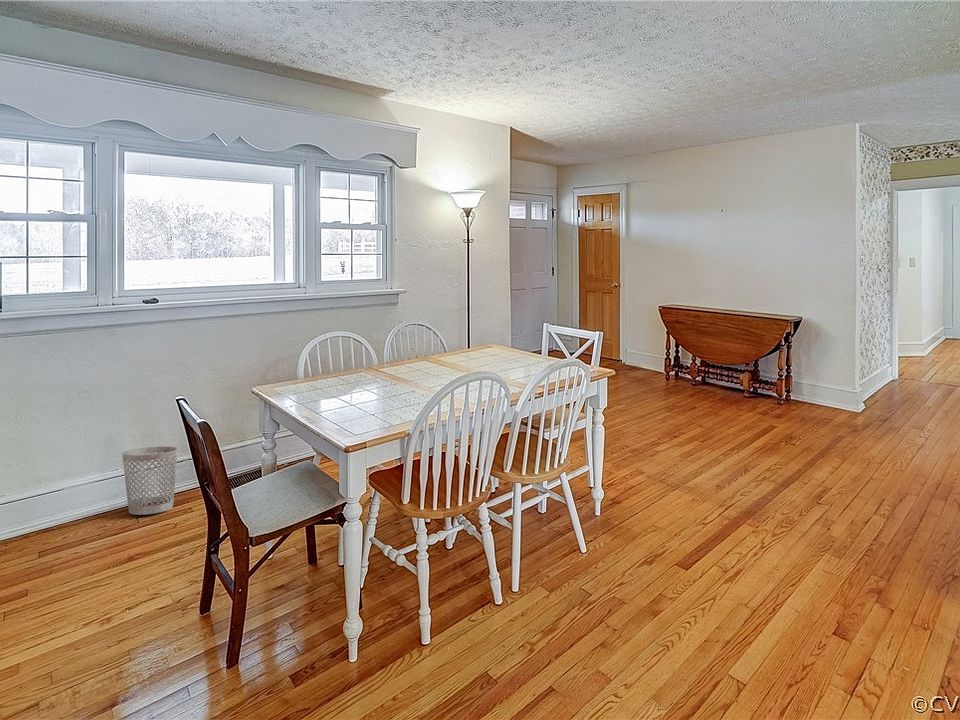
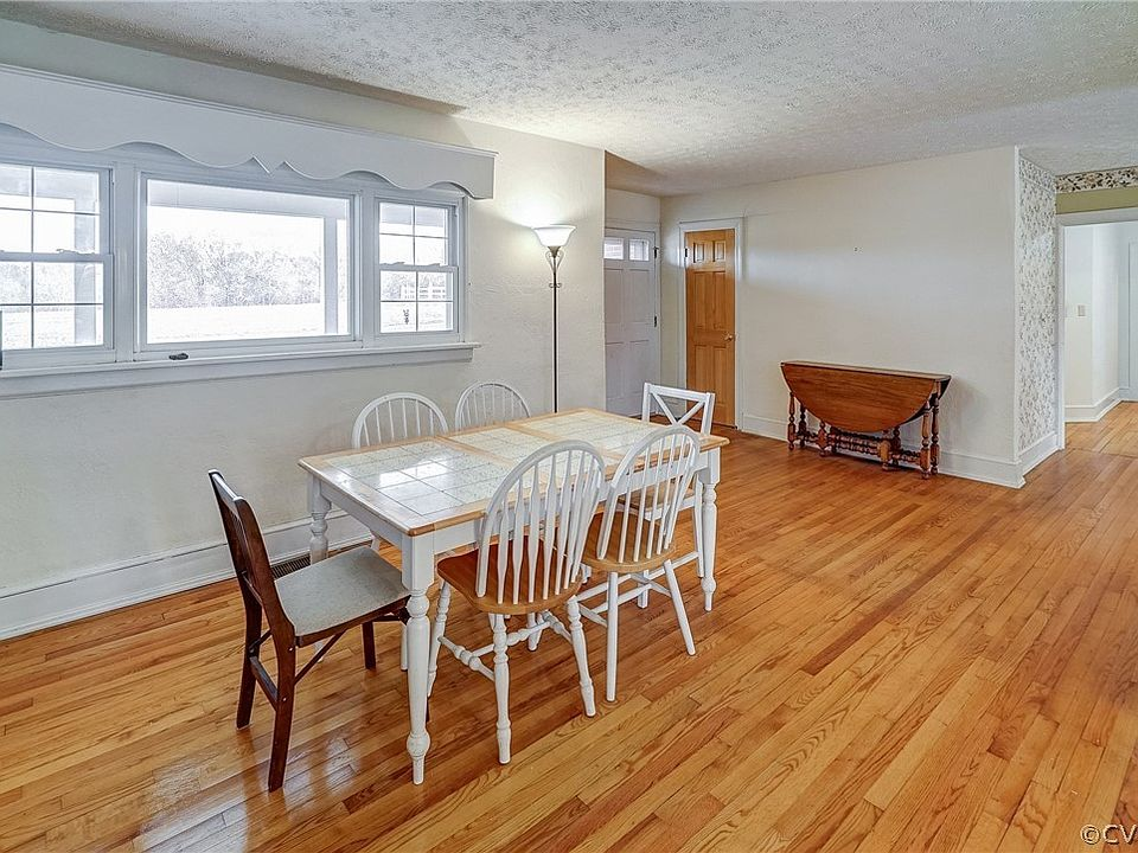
- wastebasket [121,446,179,516]
